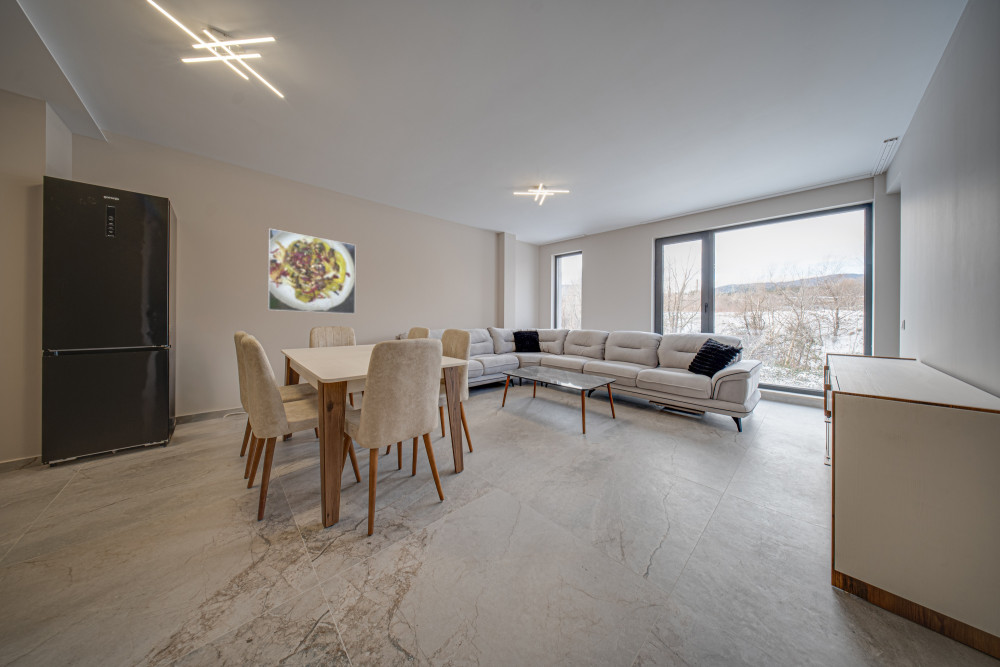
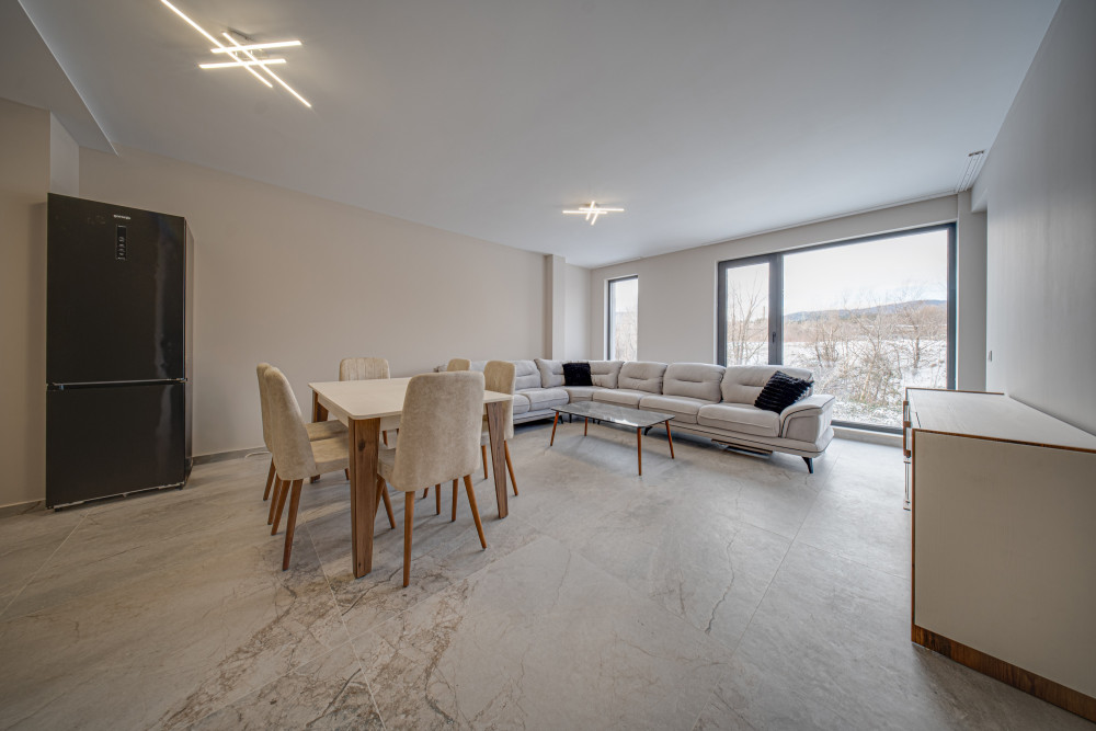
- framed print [267,228,357,315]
